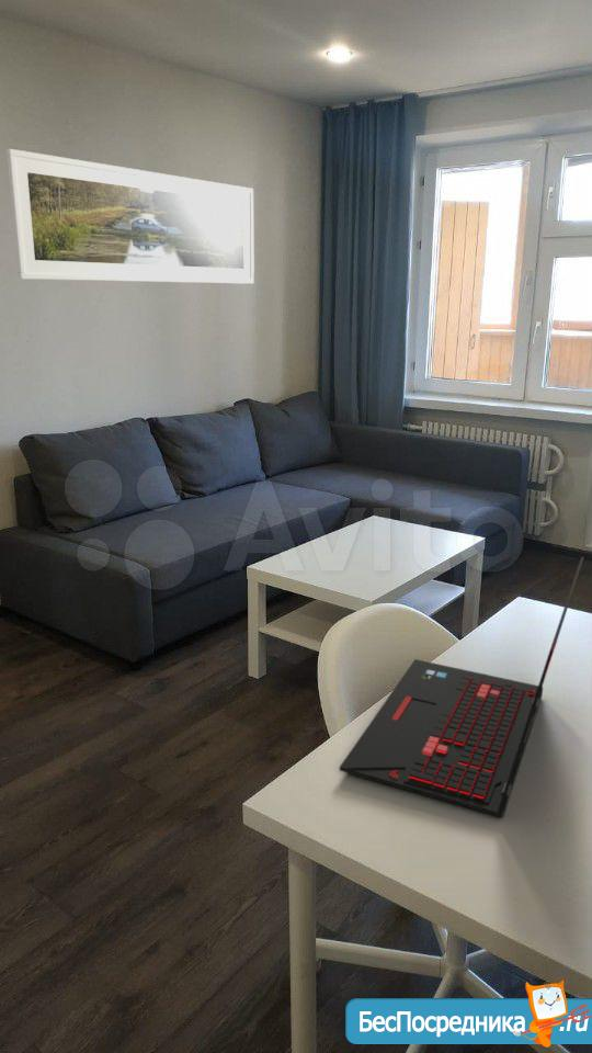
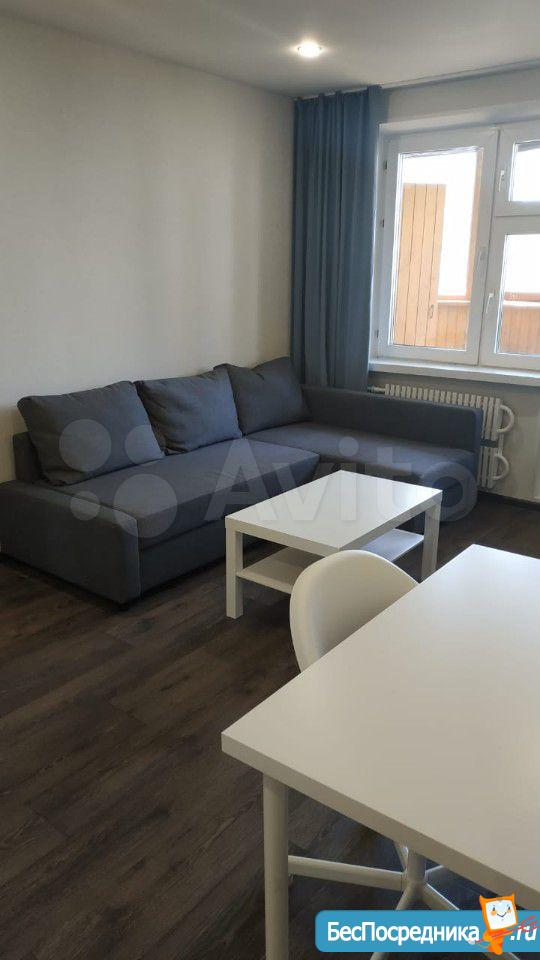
- laptop [339,556,585,818]
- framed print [5,148,255,285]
